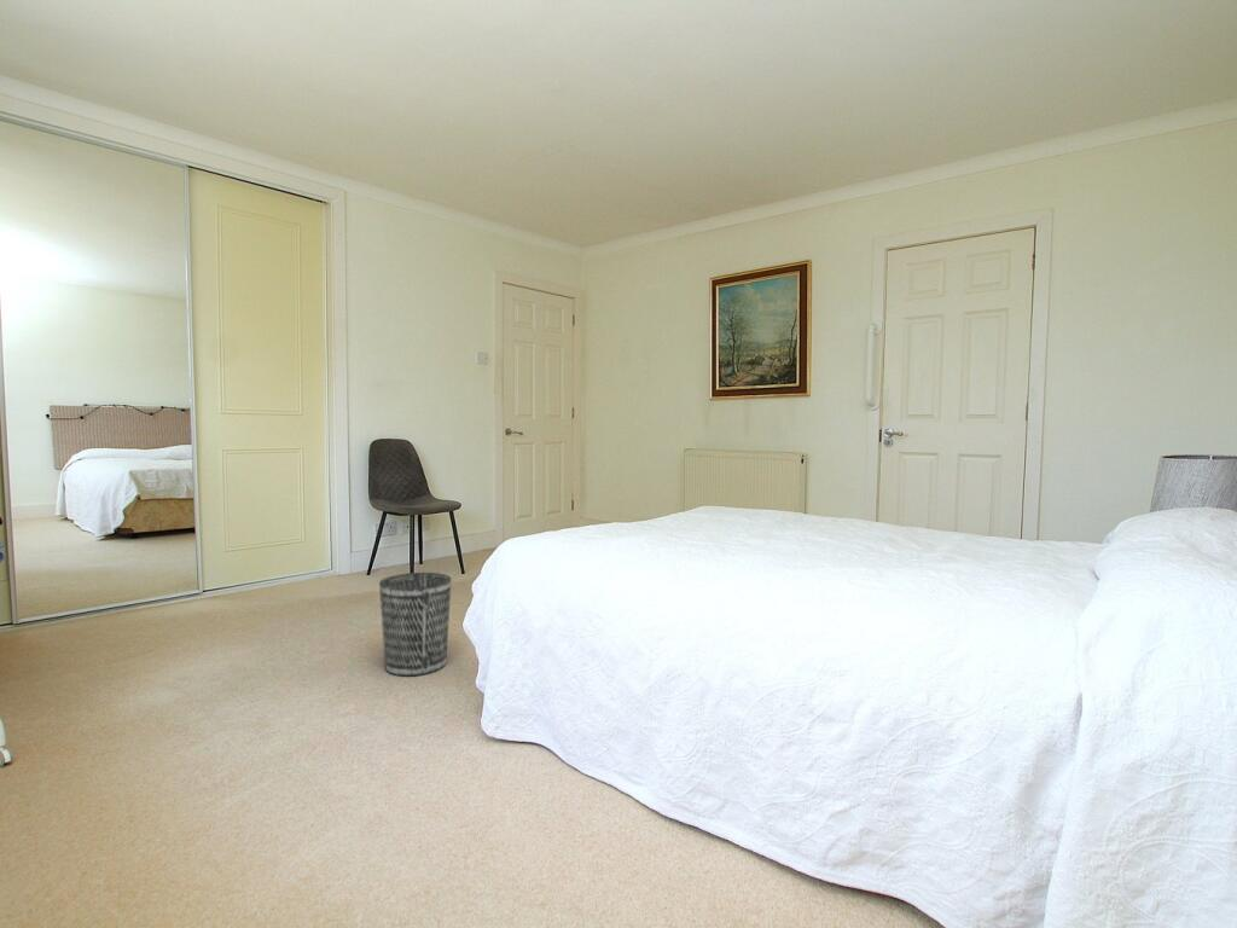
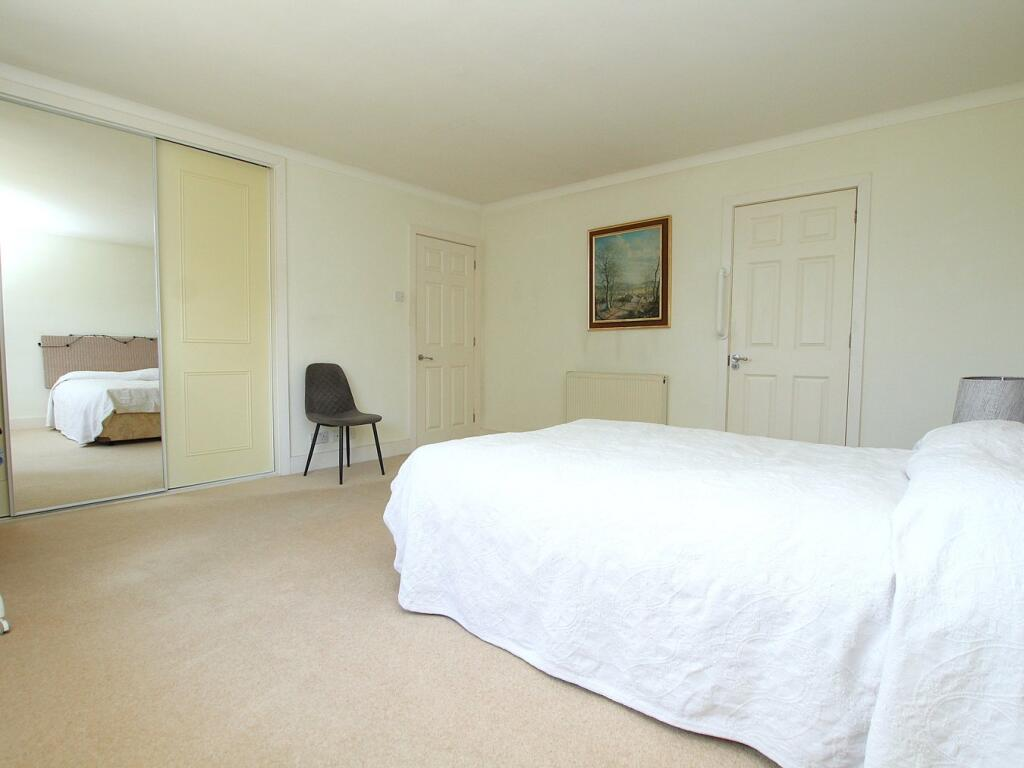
- wastebasket [378,572,453,678]
